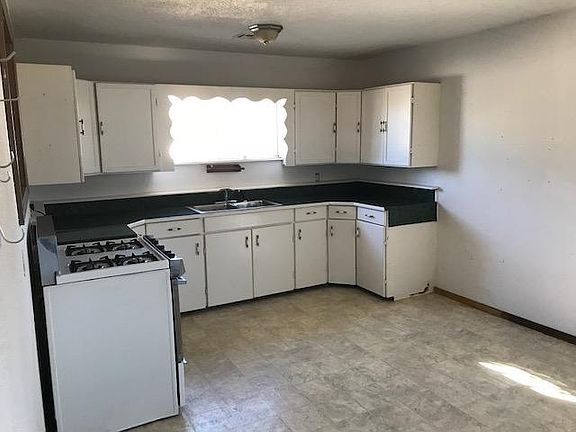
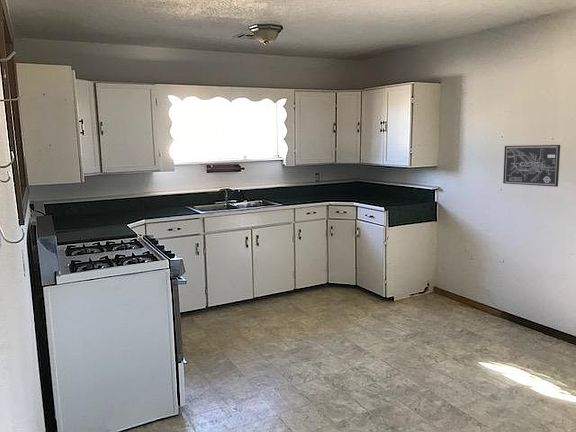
+ wall art [502,144,561,188]
